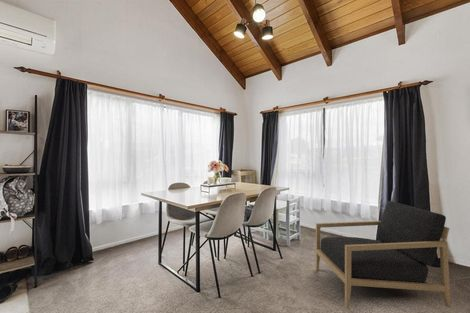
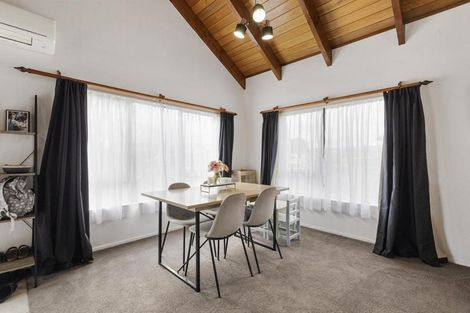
- armchair [315,200,452,310]
